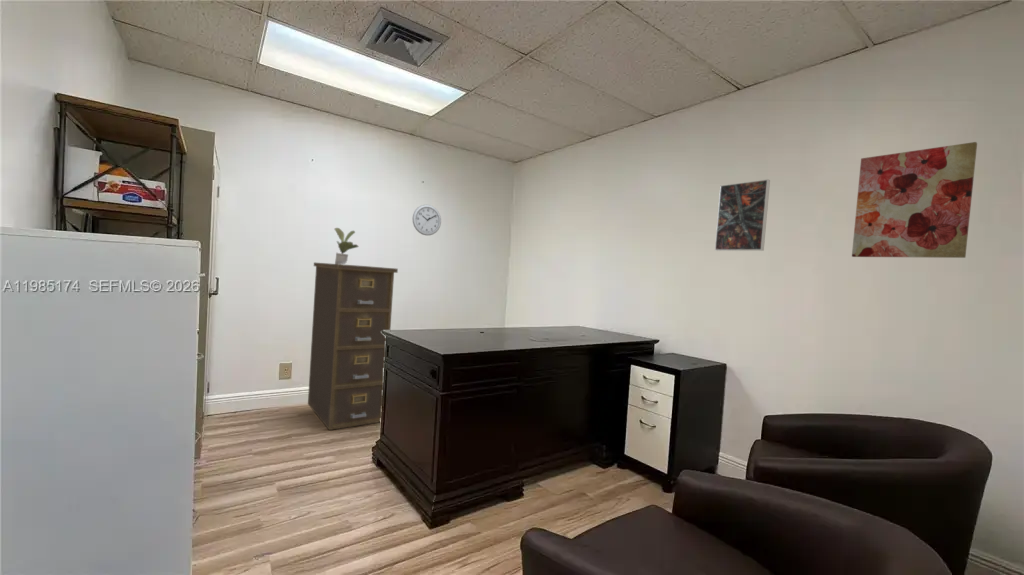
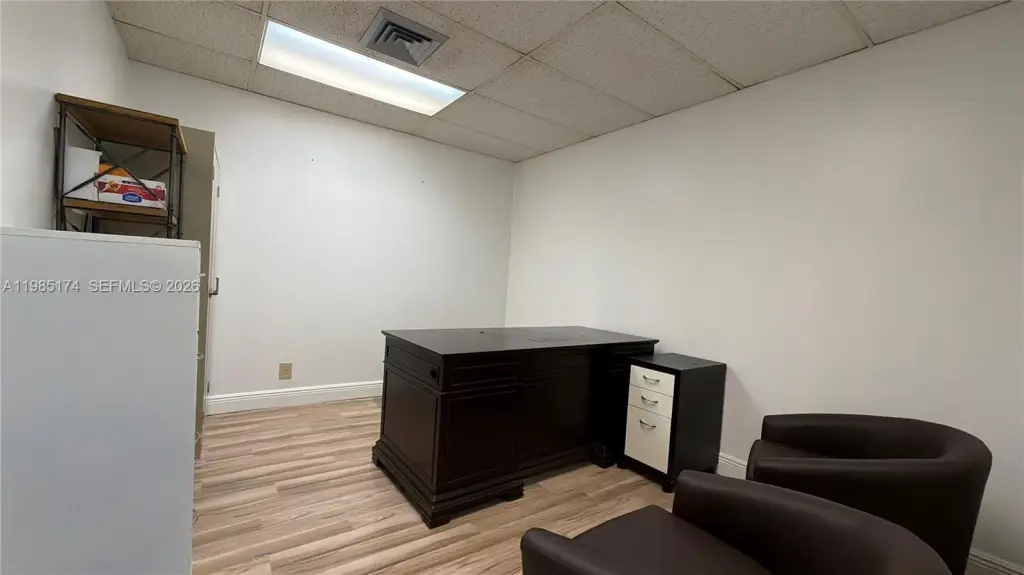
- potted plant [334,227,359,265]
- wall art [851,141,978,259]
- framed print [714,178,771,252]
- wall clock [412,204,442,236]
- filing cabinet [307,261,399,431]
